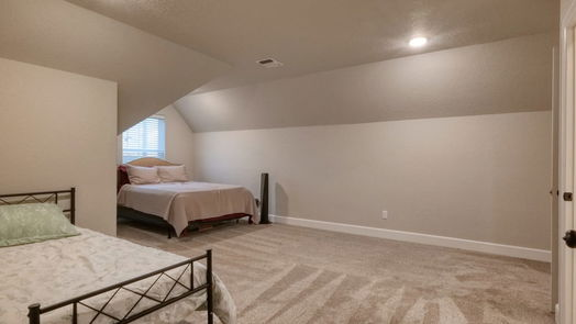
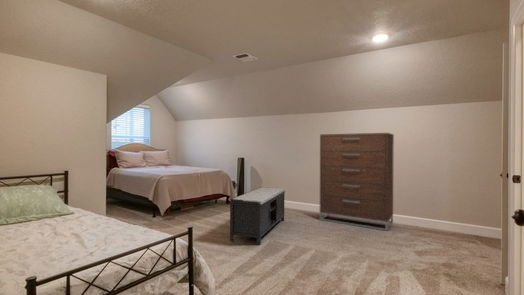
+ dresser [319,132,395,232]
+ bench [228,186,286,246]
